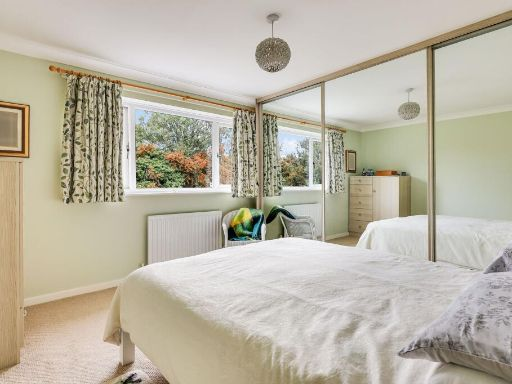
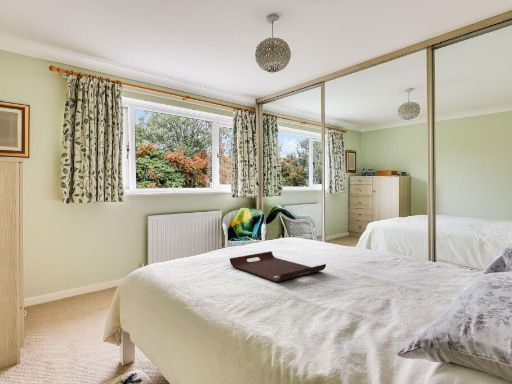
+ serving tray [229,250,327,283]
